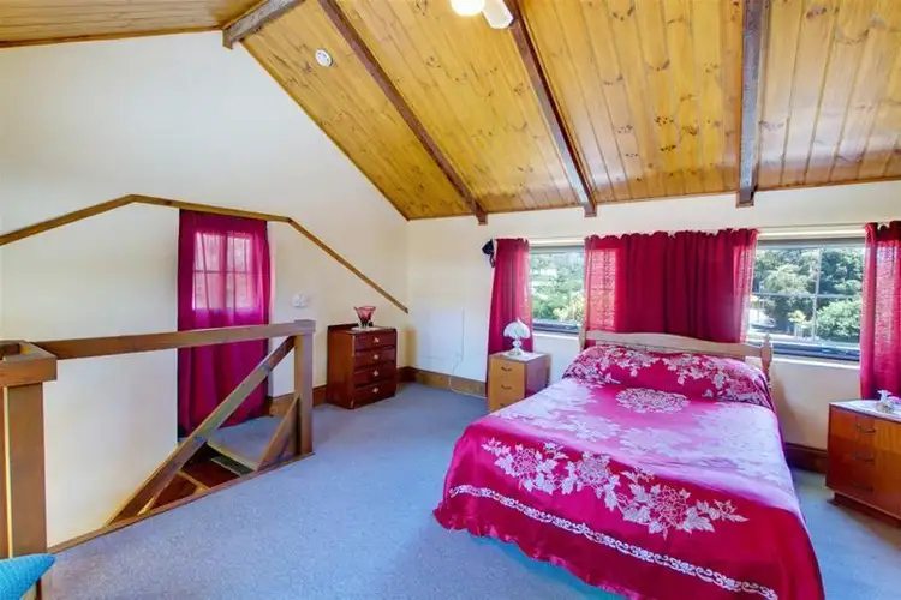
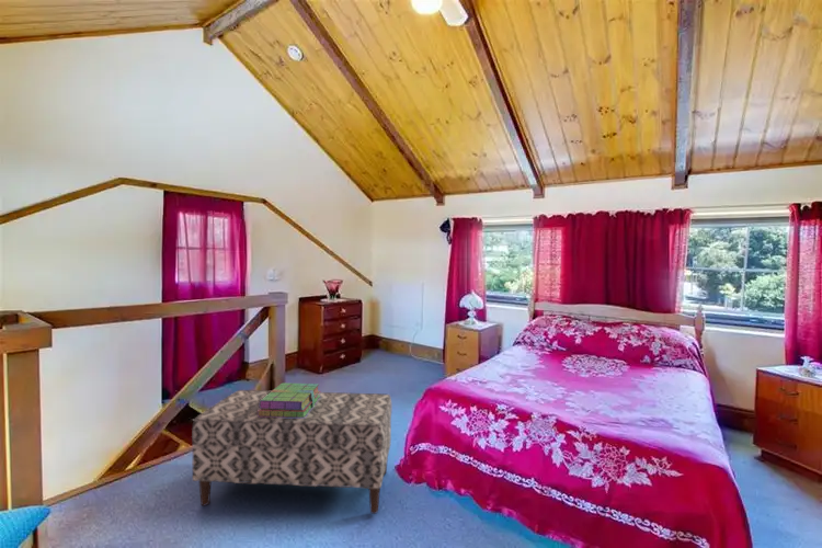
+ bench [191,389,392,515]
+ stack of books [258,381,321,418]
